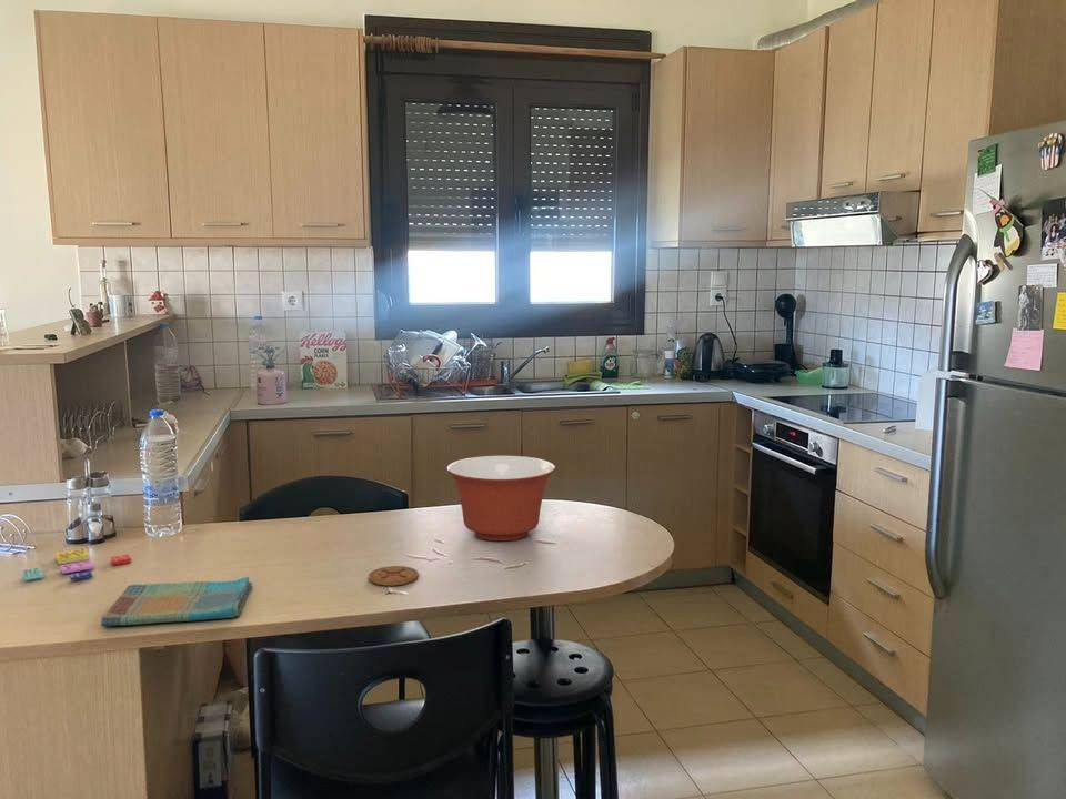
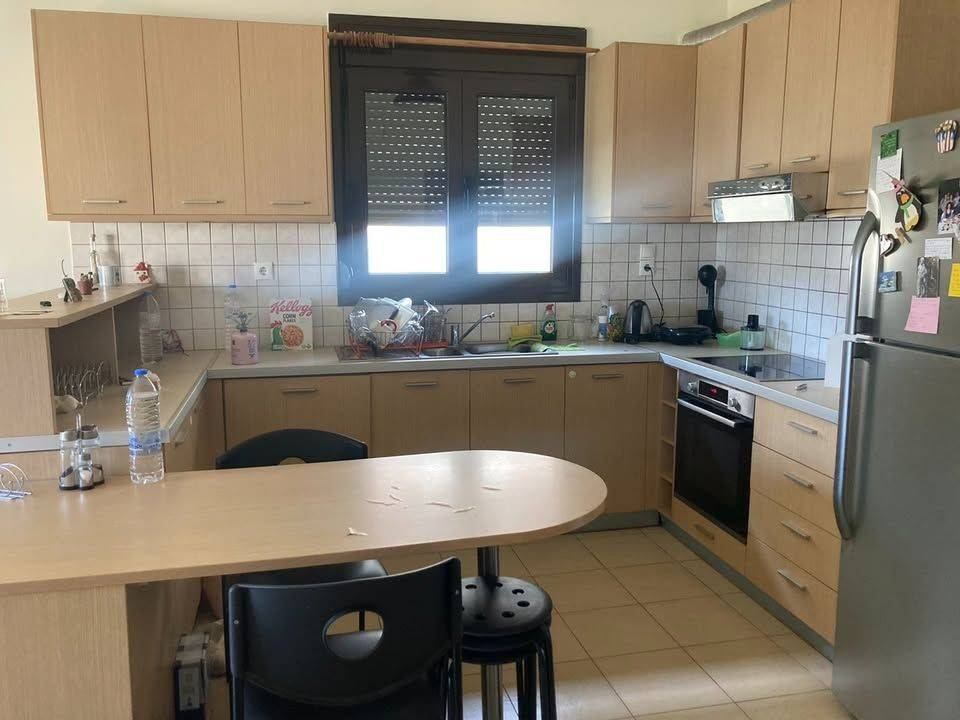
- mixing bowl [446,455,556,542]
- coaster [368,565,420,587]
- books [21,547,132,581]
- dish towel [100,576,253,627]
